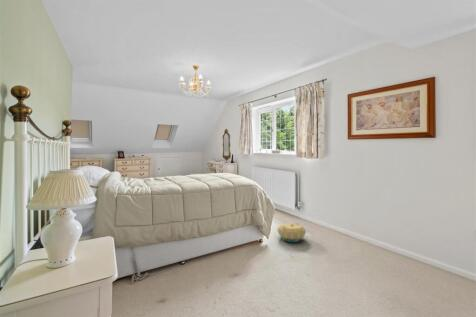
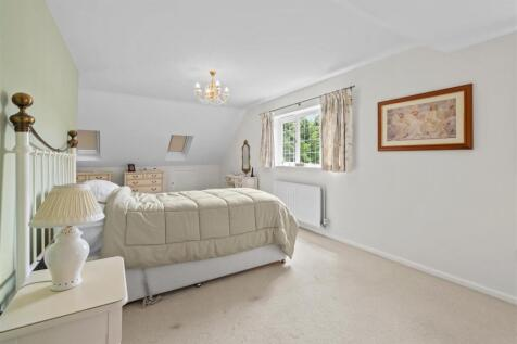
- basket [277,222,307,243]
